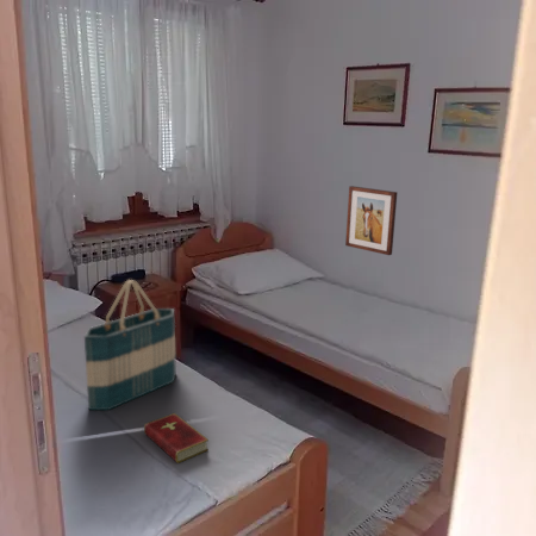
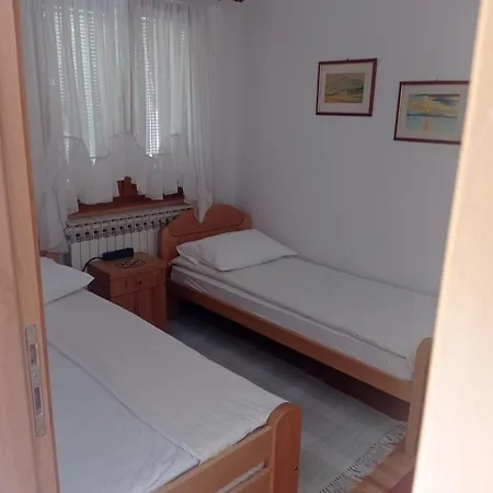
- wall art [344,185,398,256]
- tote bag [83,279,177,411]
- hardcover book [143,412,210,465]
